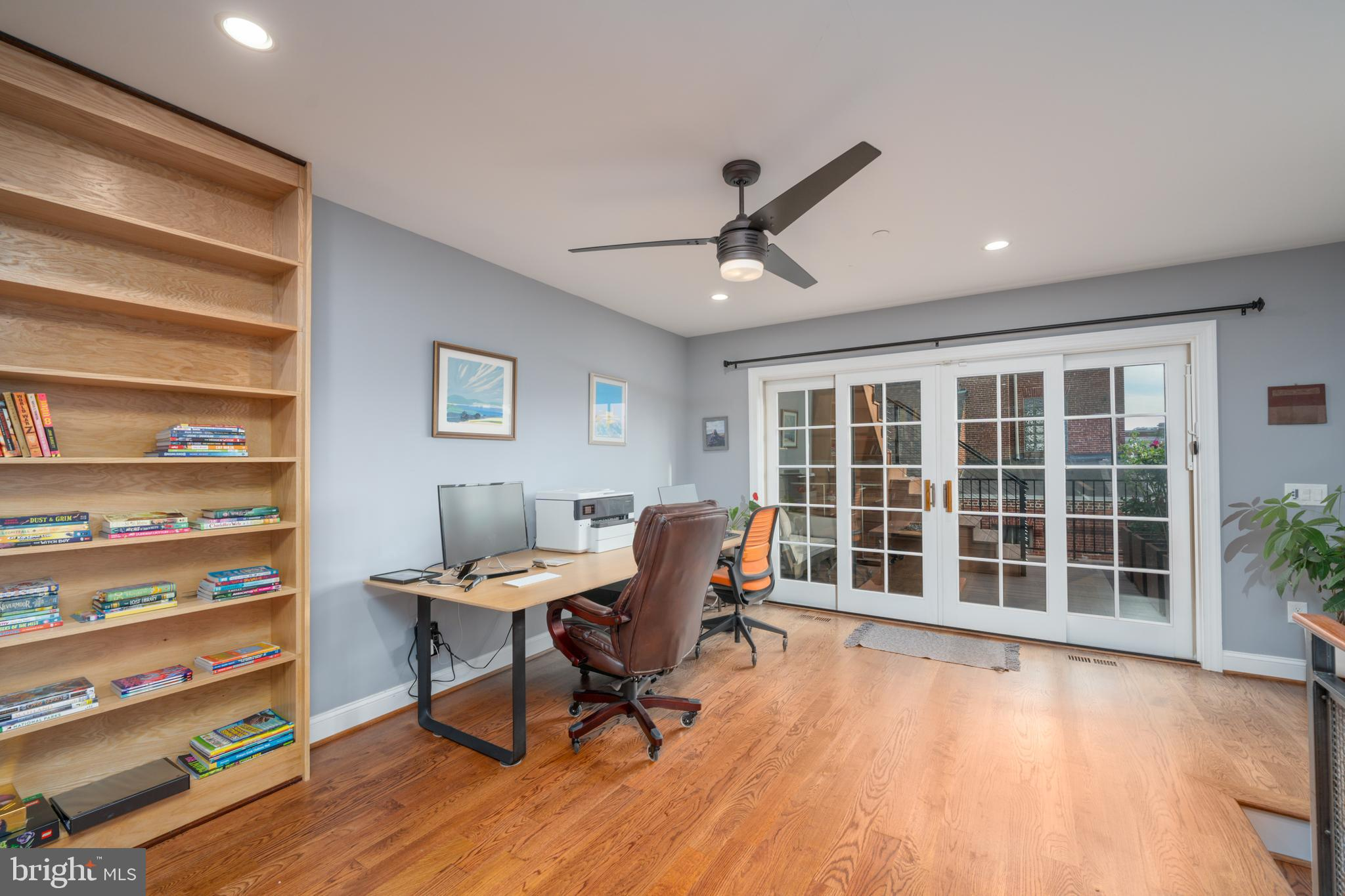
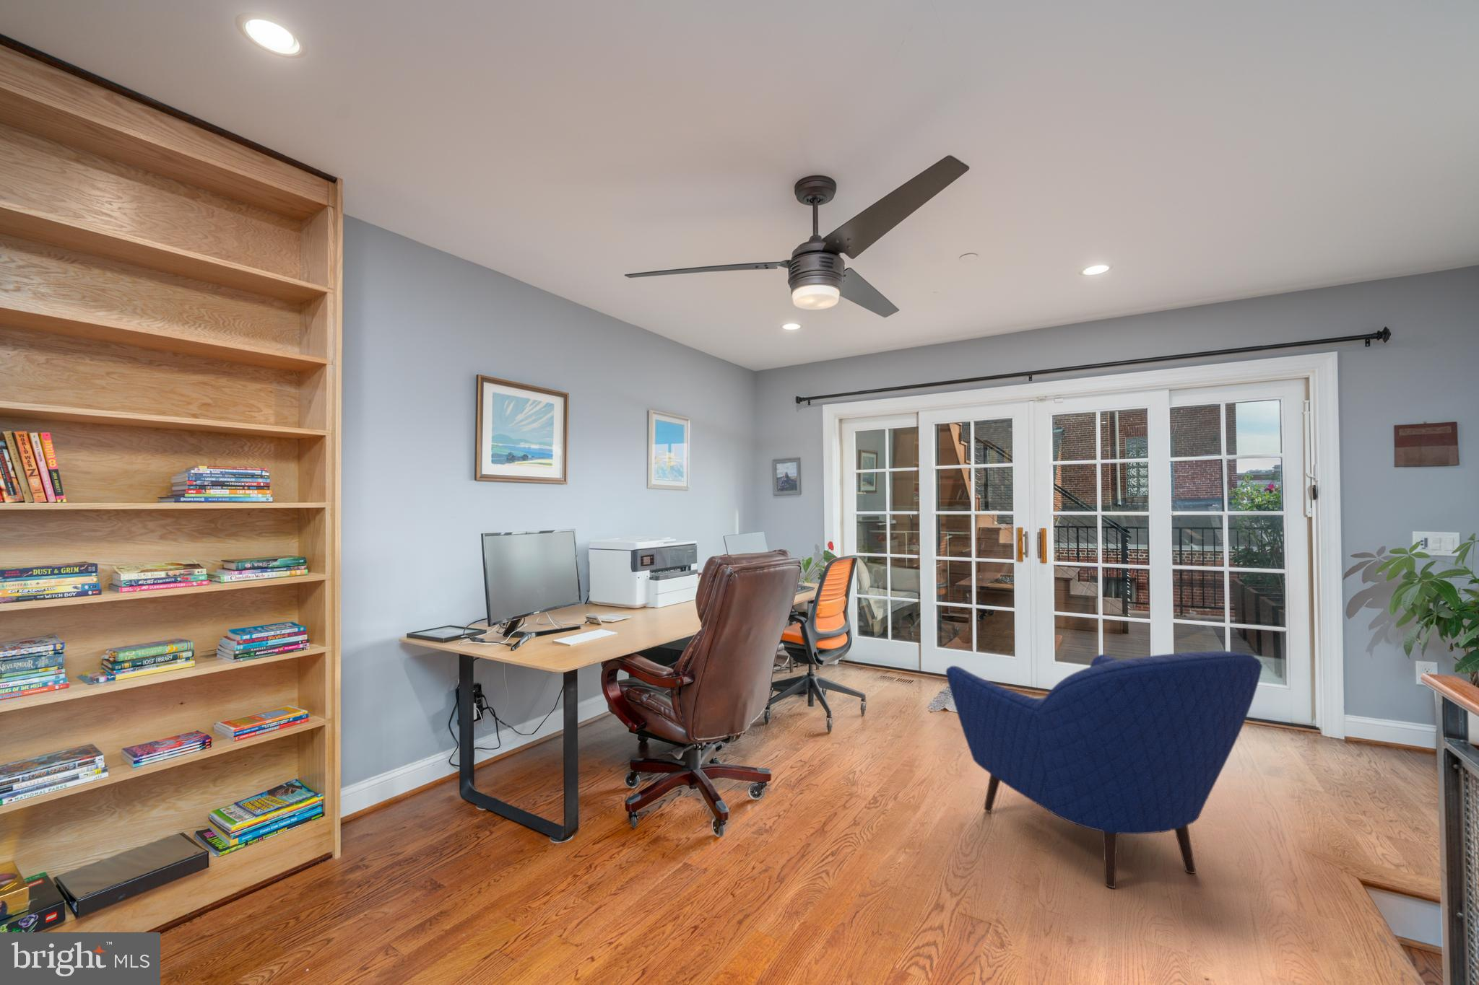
+ armchair [946,650,1263,889]
